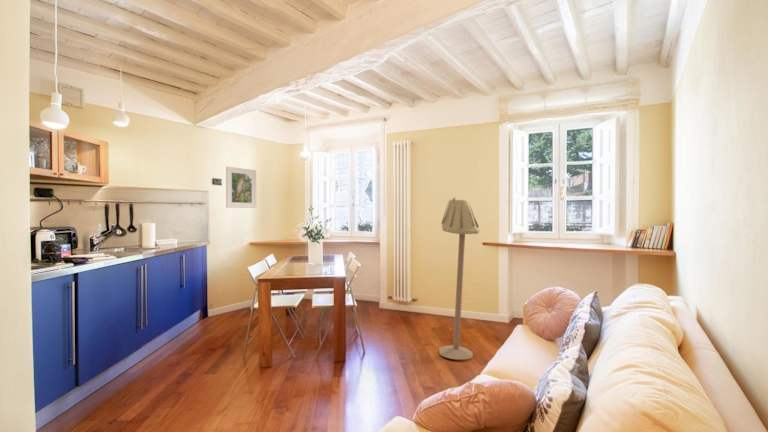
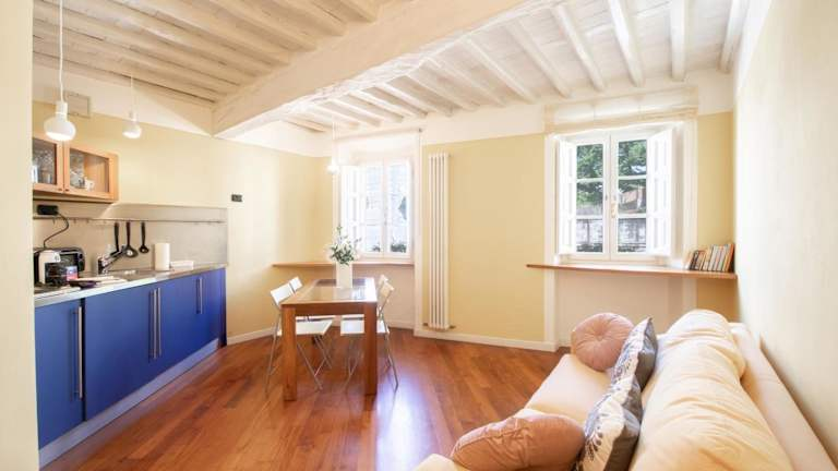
- floor lamp [438,196,481,361]
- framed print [225,166,257,209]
